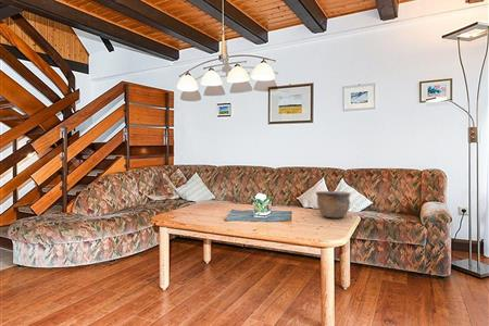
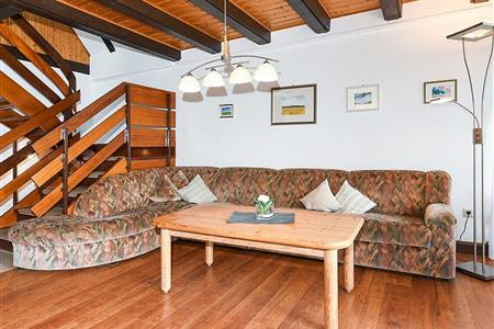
- bowl [315,190,352,220]
